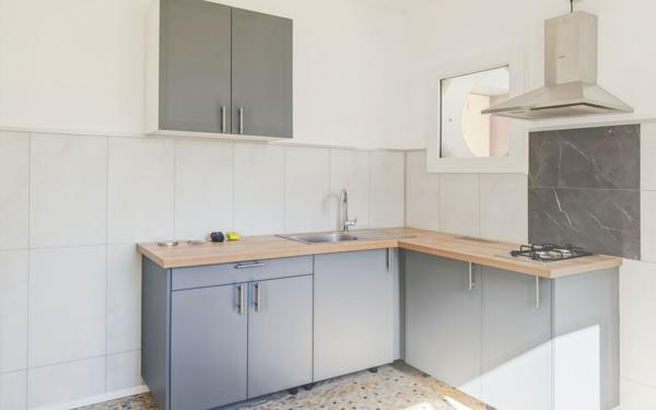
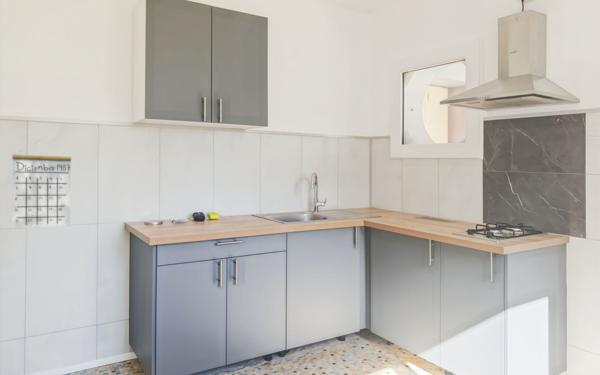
+ calendar [11,140,72,229]
